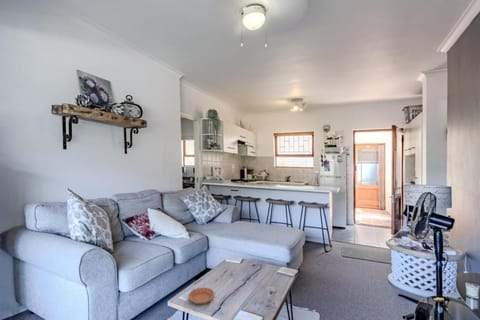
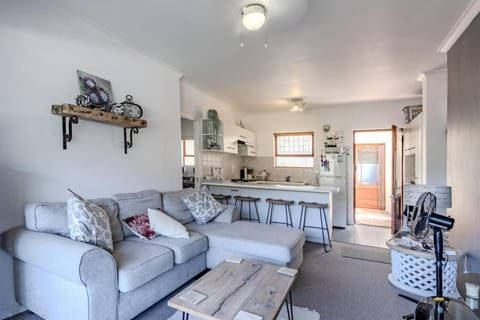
- saucer [187,287,215,305]
